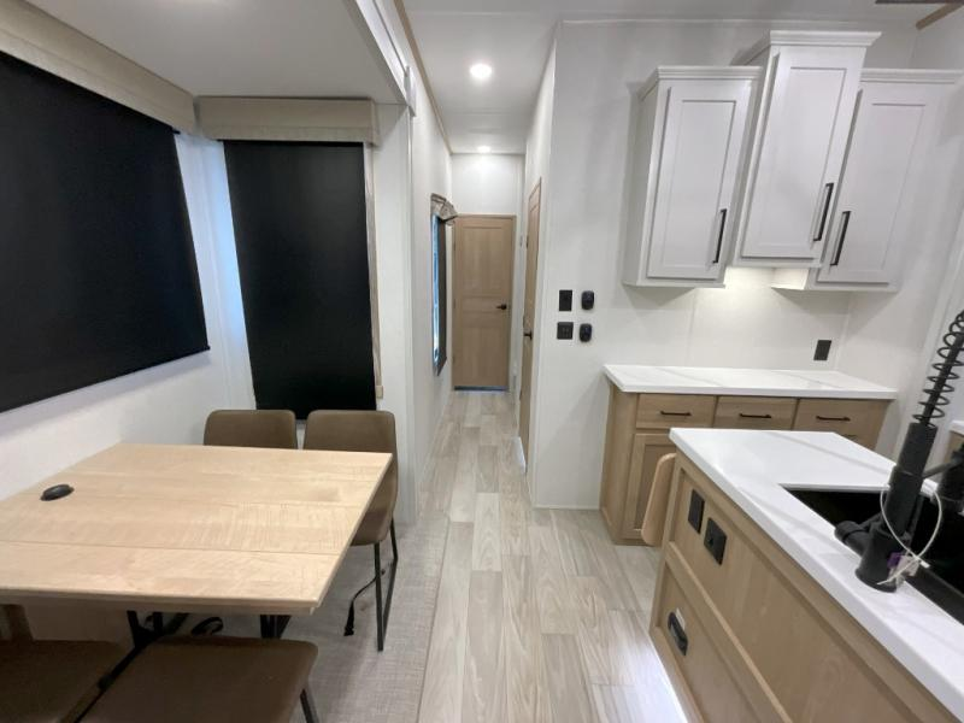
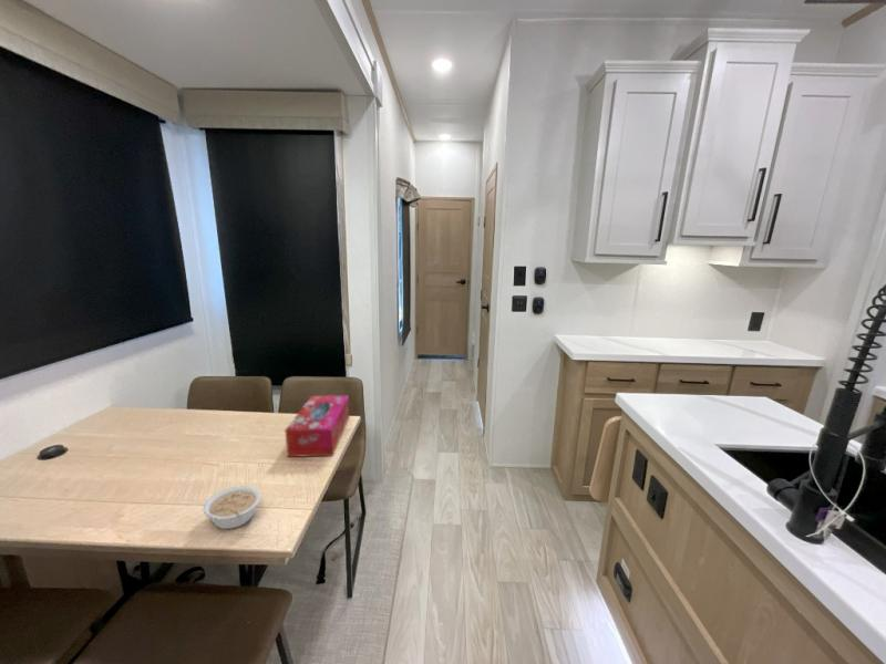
+ legume [202,485,262,530]
+ tissue box [284,395,350,458]
